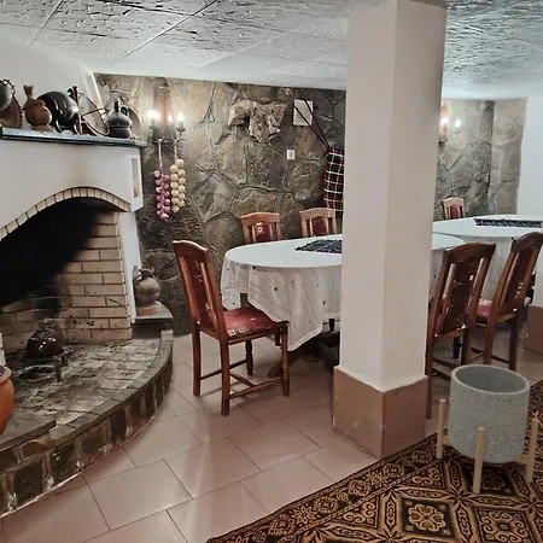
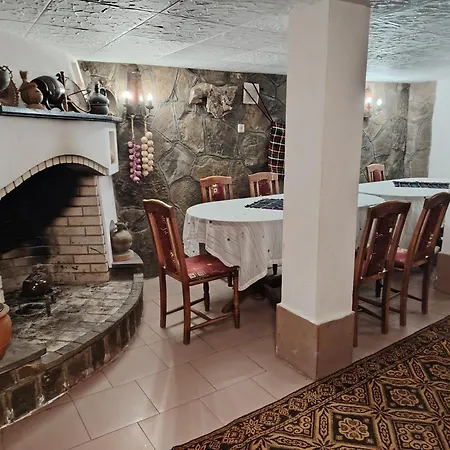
- planter [436,363,539,495]
